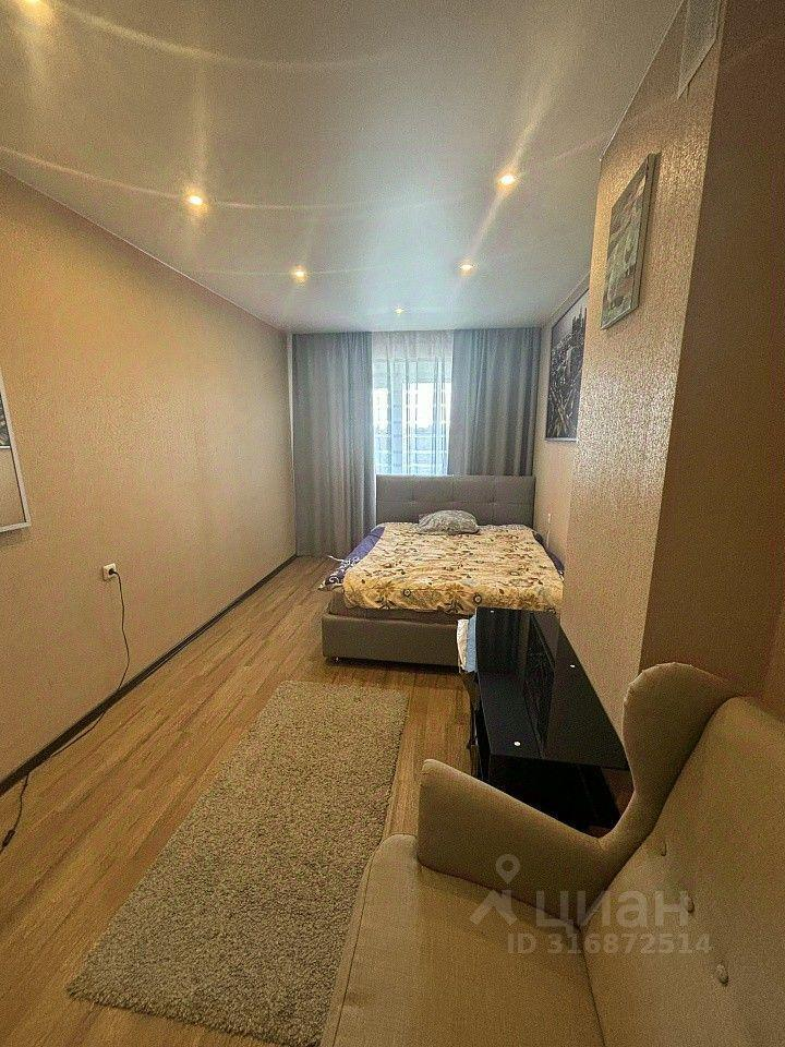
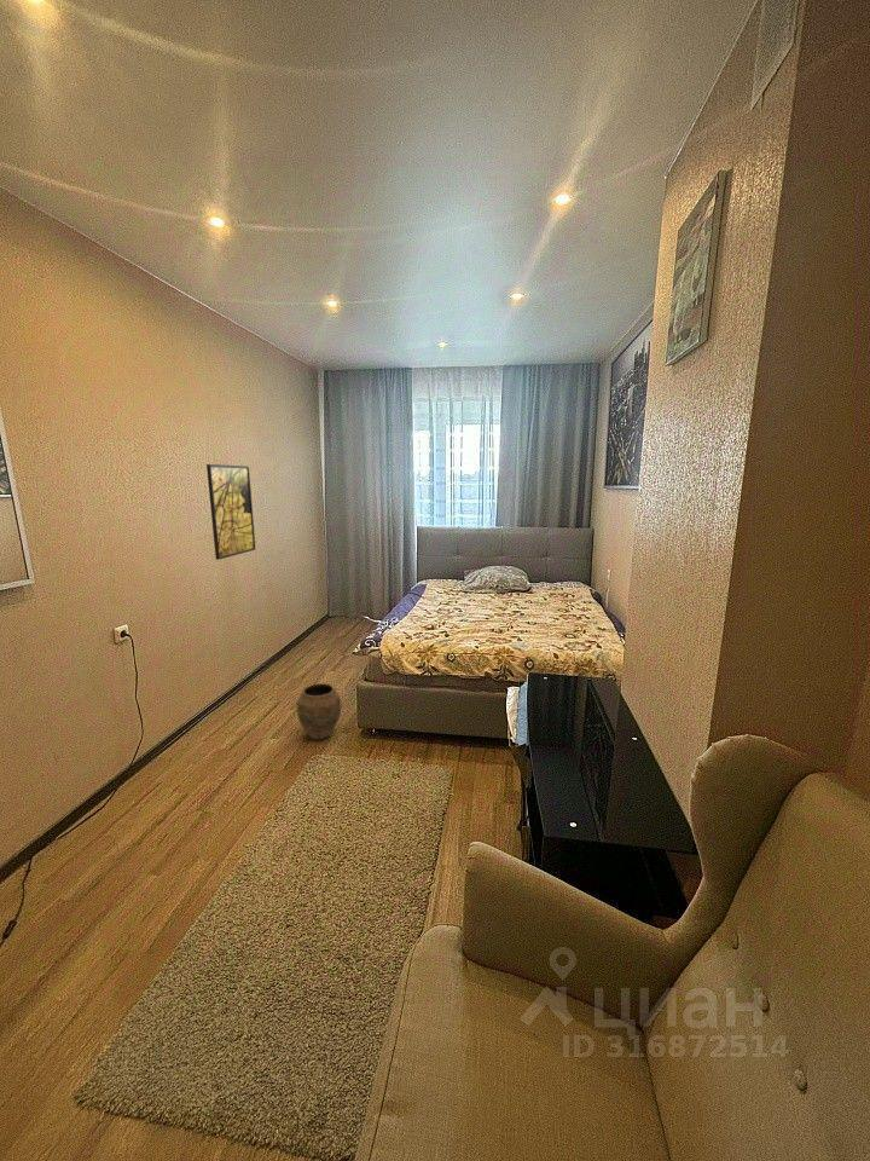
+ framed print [205,463,256,561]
+ vase [296,682,342,741]
